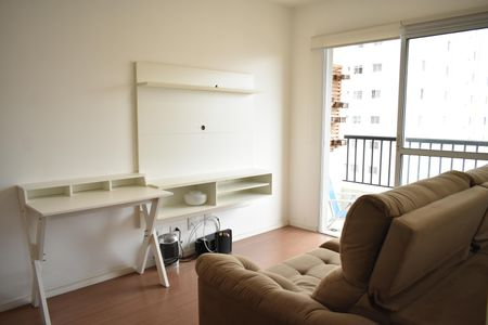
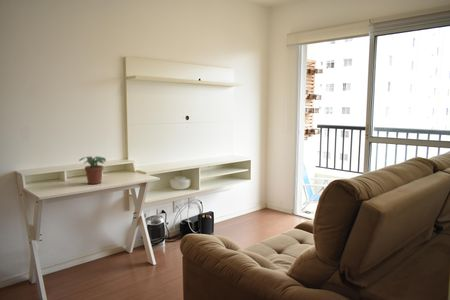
+ potted plant [78,155,107,185]
